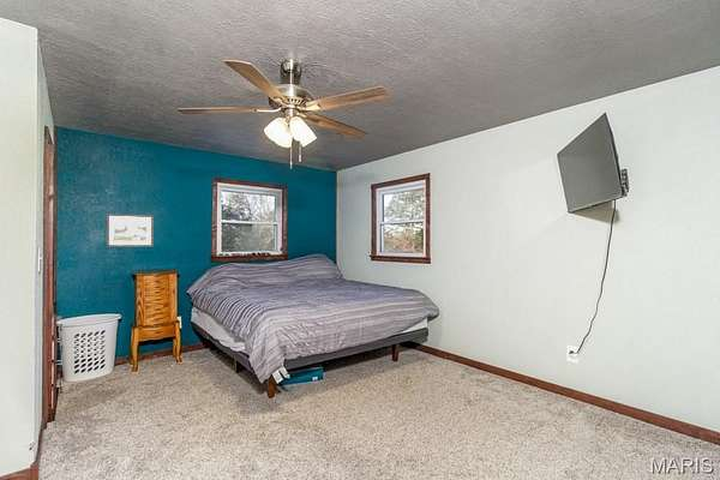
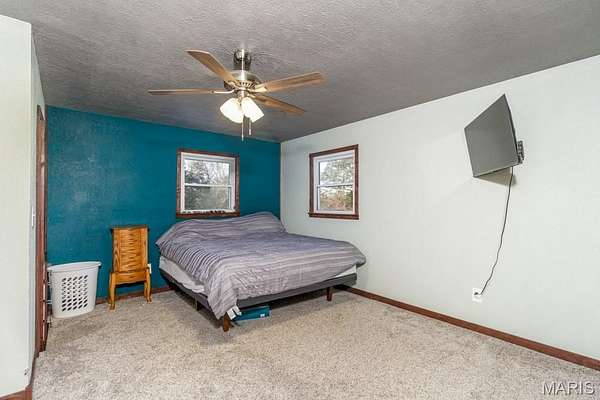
- picture frame [106,212,155,248]
